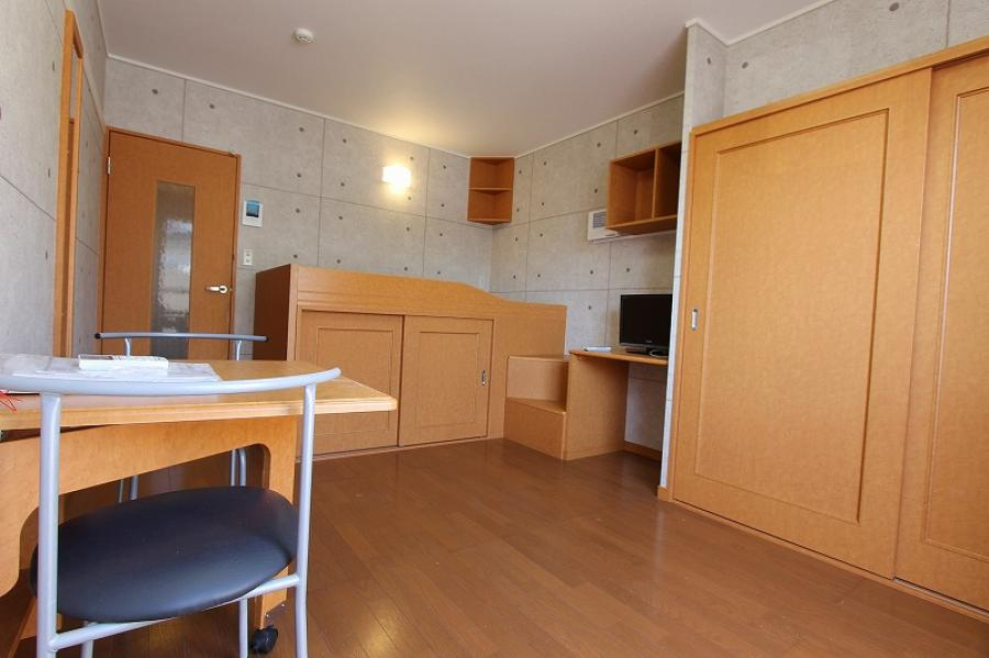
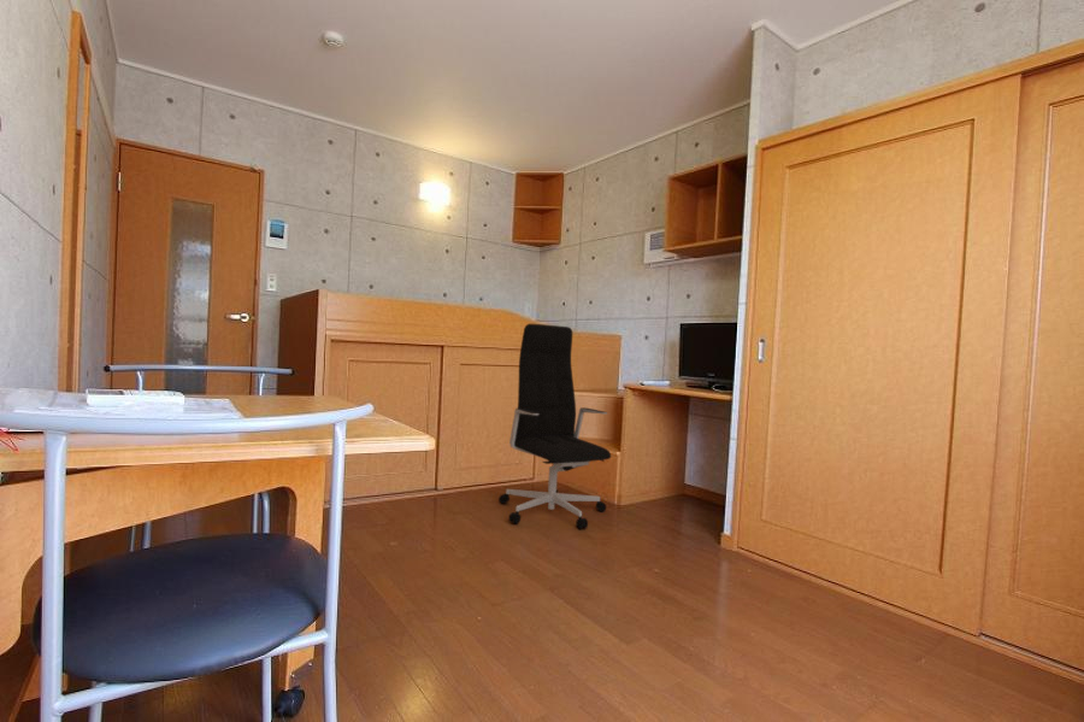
+ office chair [497,323,612,530]
